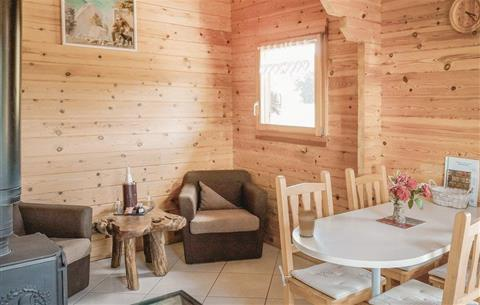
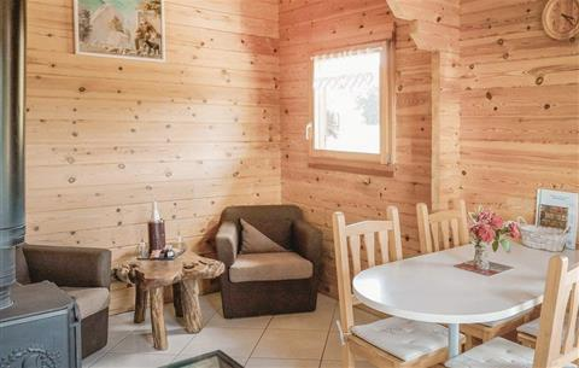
- coffee cup [297,209,317,238]
